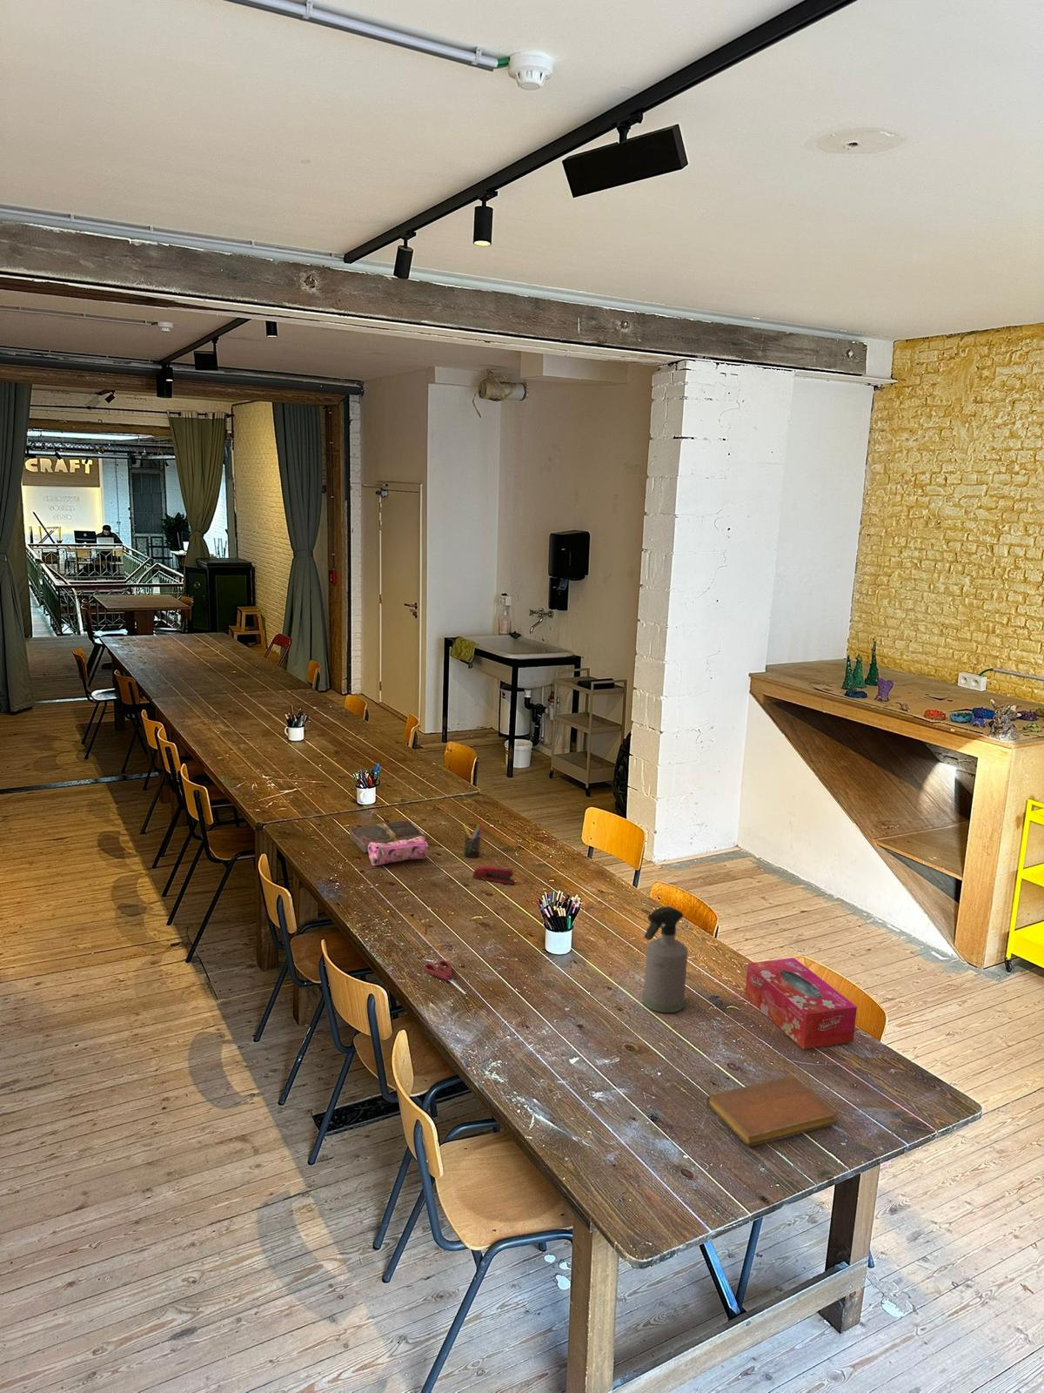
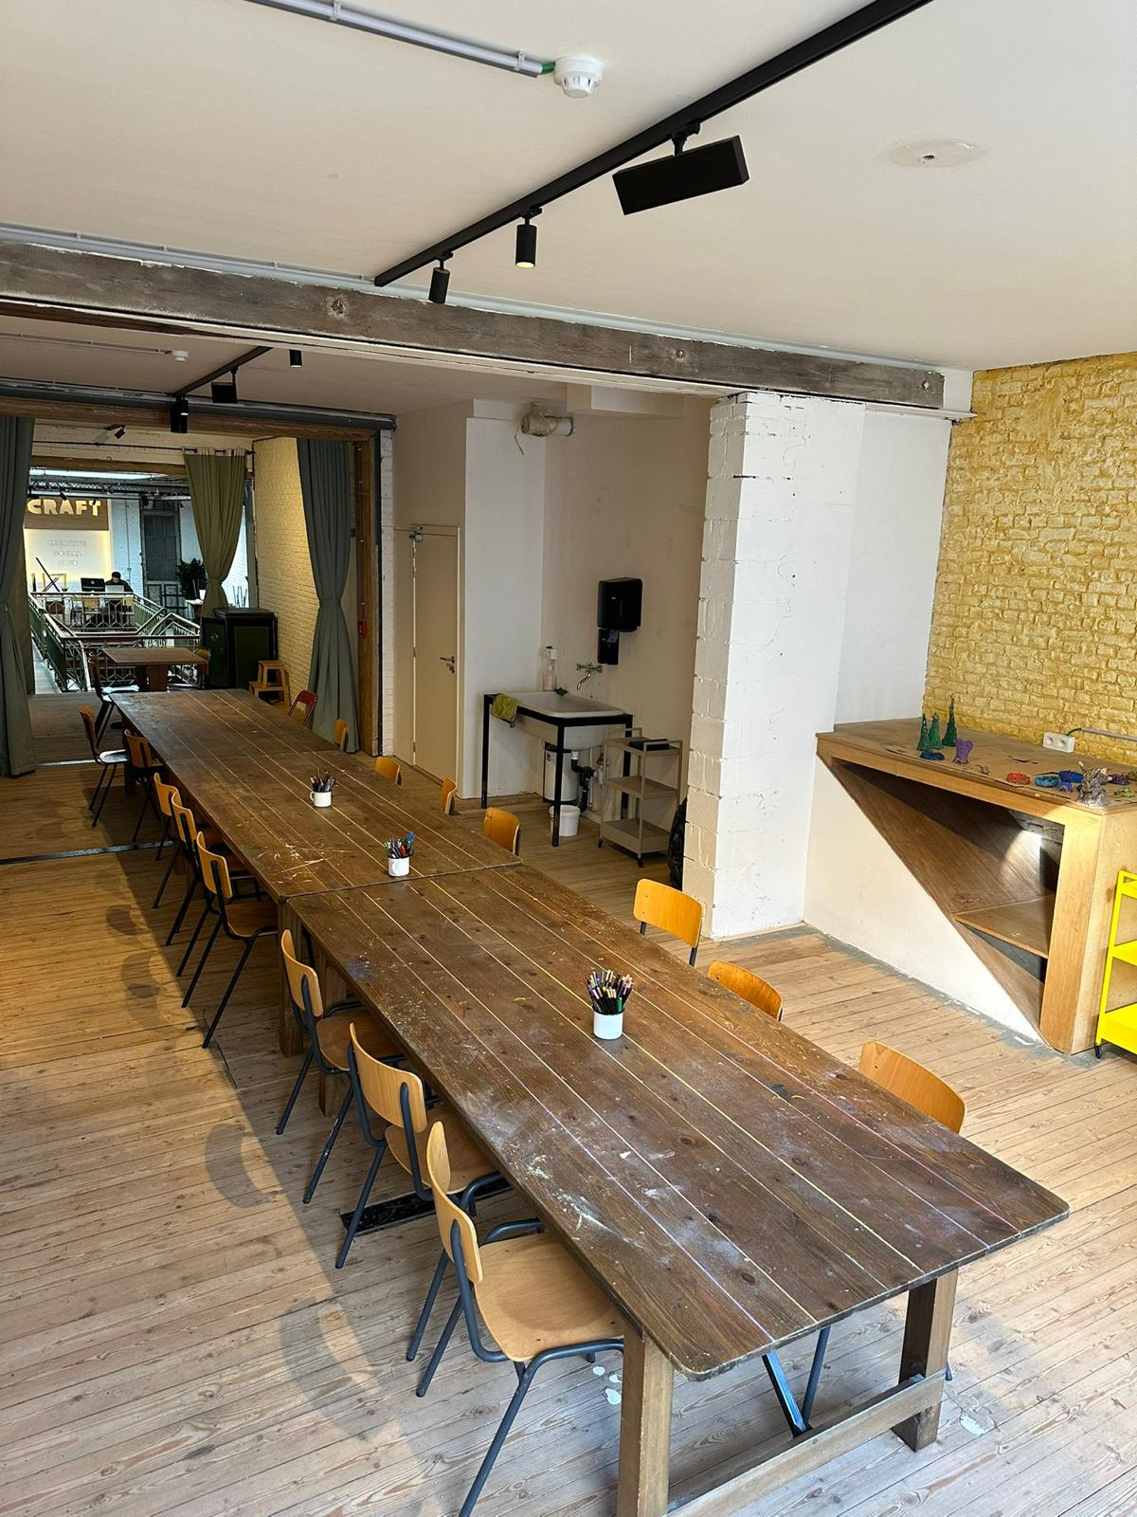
- pen holder [462,823,483,858]
- tissue box [744,956,858,1050]
- stapler [472,865,517,885]
- spray bottle [642,905,689,1013]
- notebook [706,1074,839,1147]
- scissors [423,960,466,995]
- pencil case [368,836,430,867]
- book [348,819,427,854]
